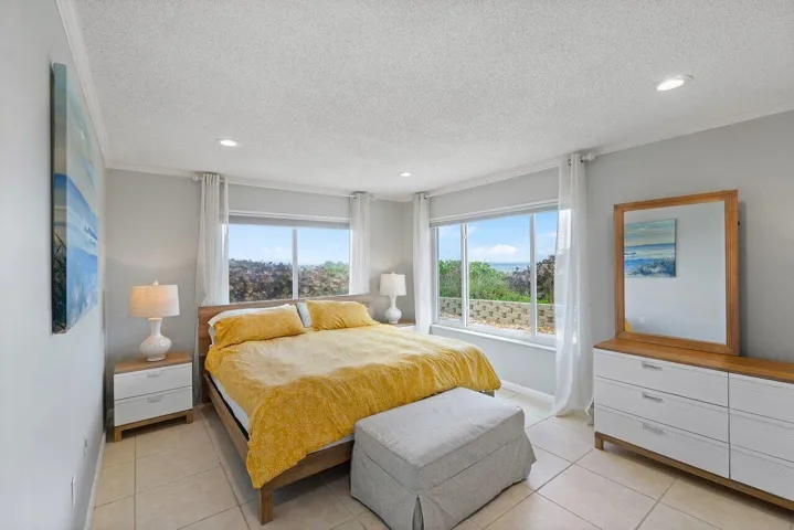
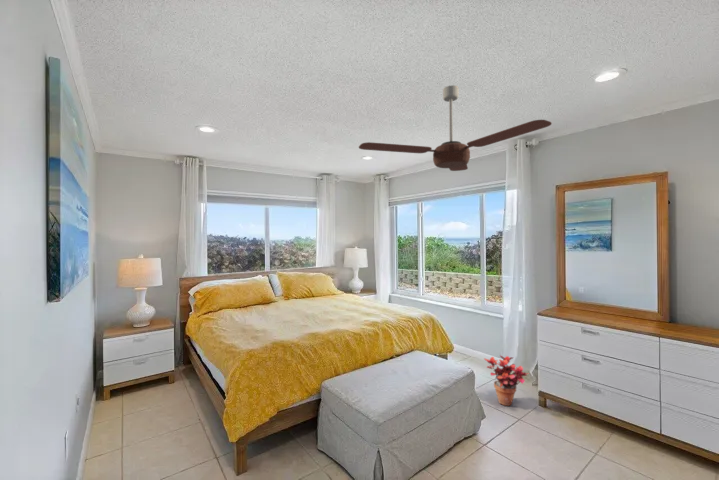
+ potted plant [483,354,530,407]
+ ceiling fan [358,84,553,172]
